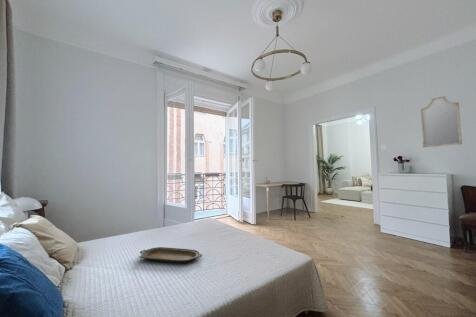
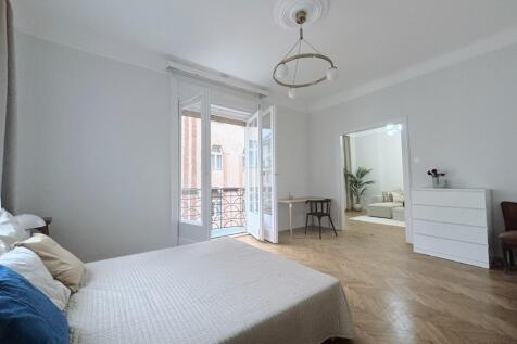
- home mirror [419,95,463,148]
- serving tray [139,246,203,264]
